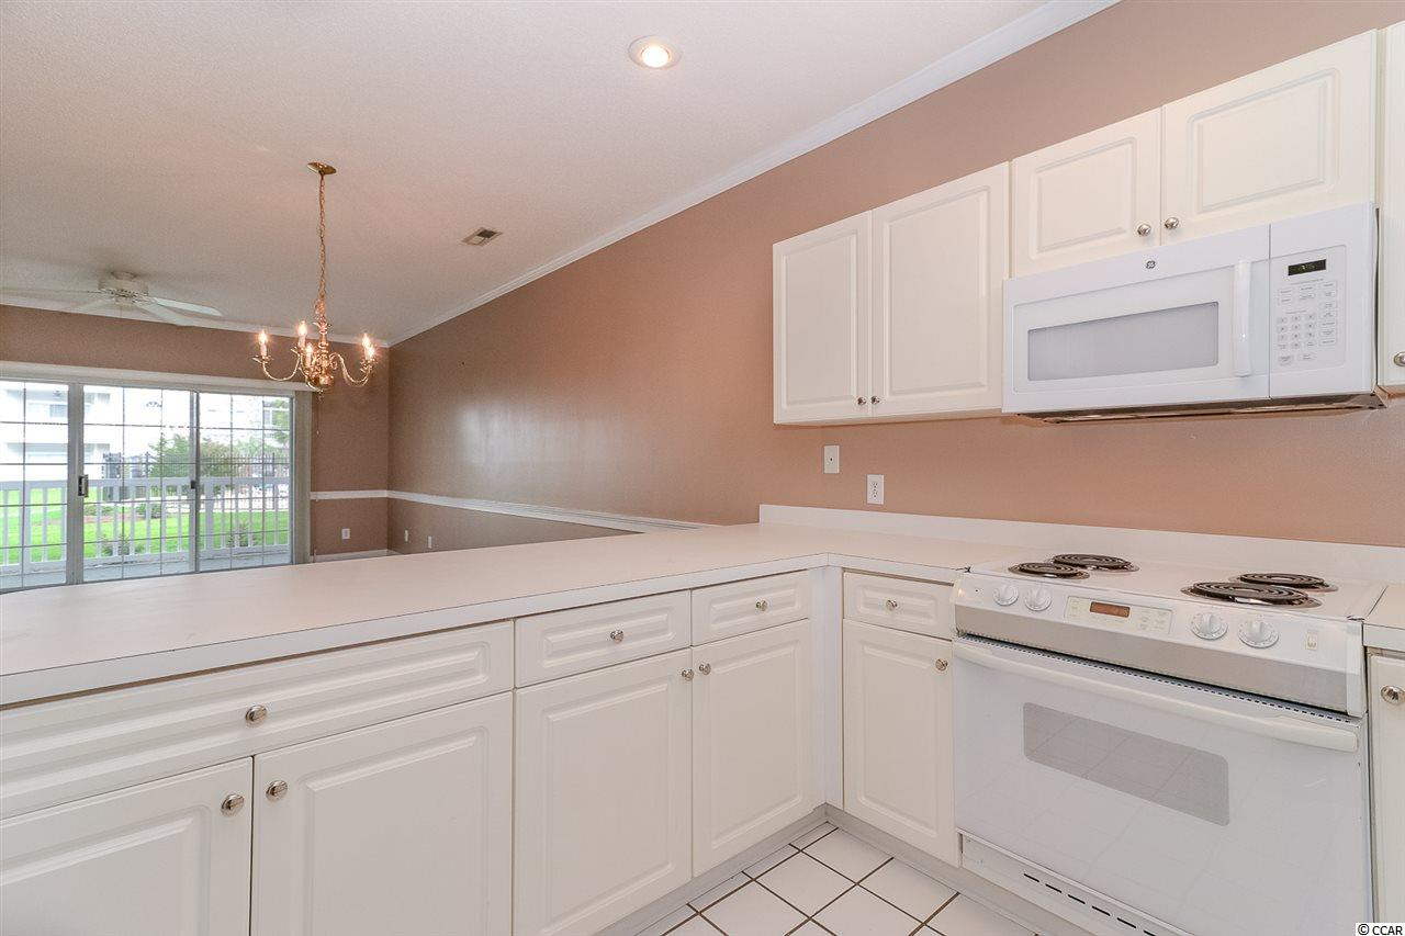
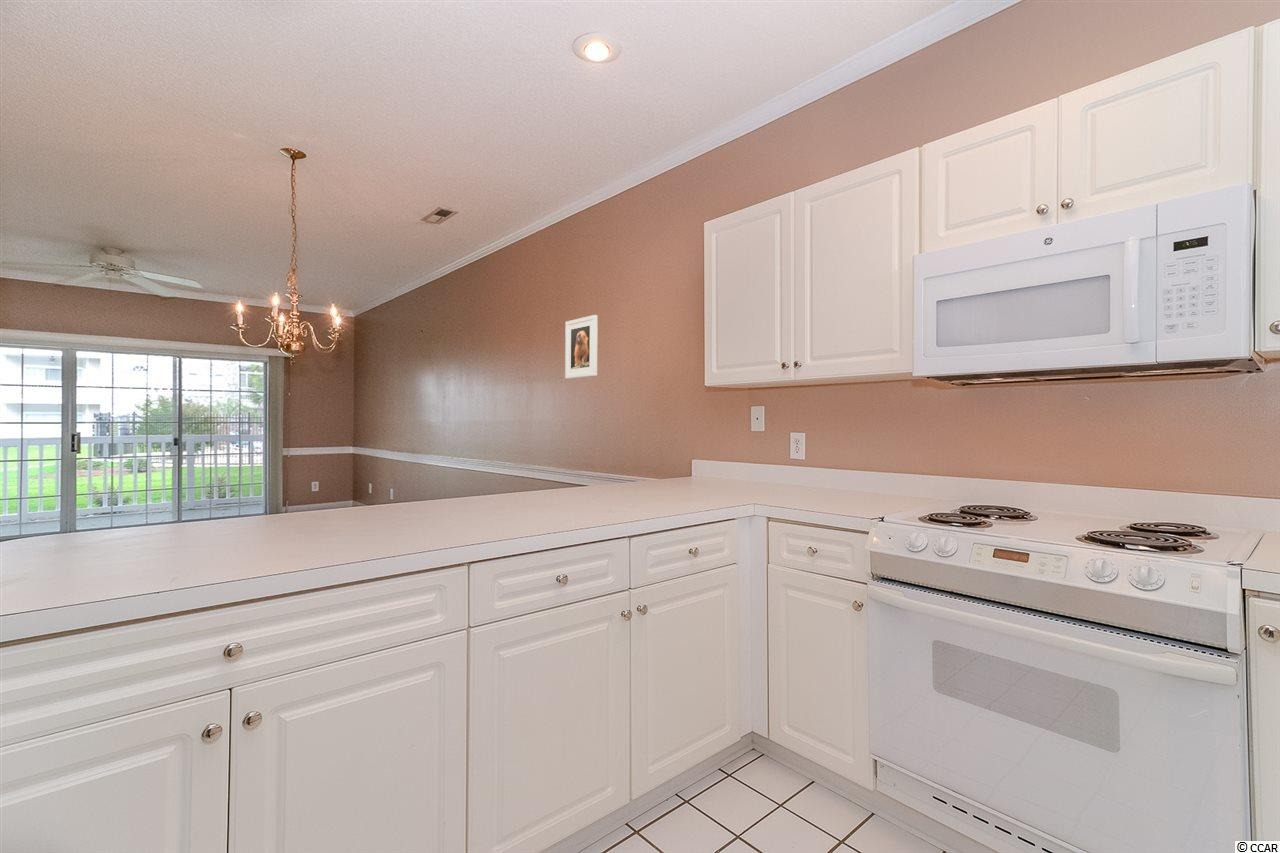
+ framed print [564,314,599,380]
